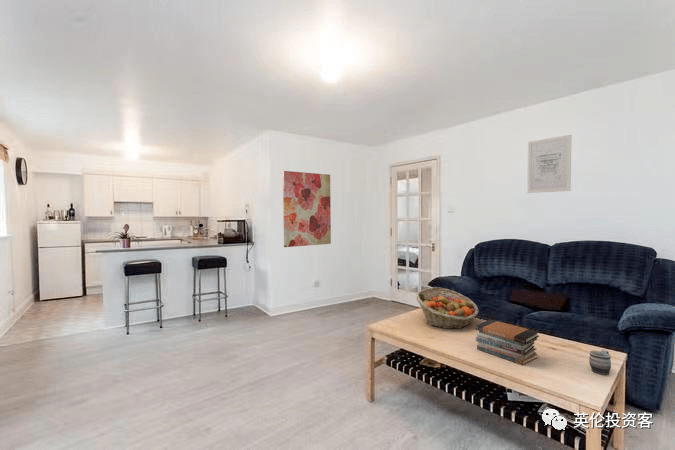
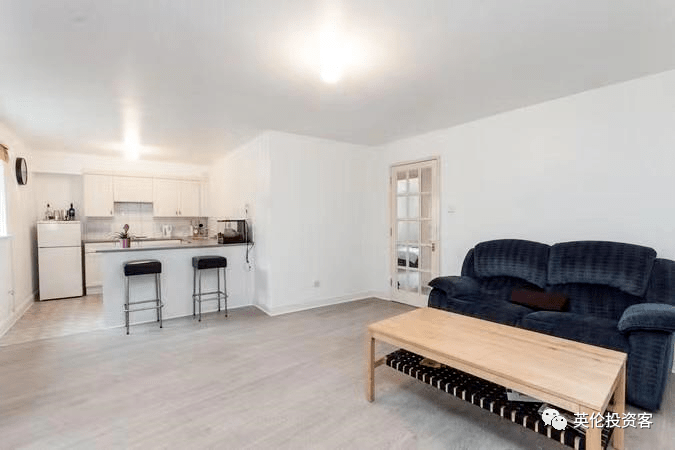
- book stack [475,318,540,367]
- mug [588,349,612,376]
- wall art [282,170,332,248]
- fruit basket [415,286,479,330]
- wall art [526,134,572,194]
